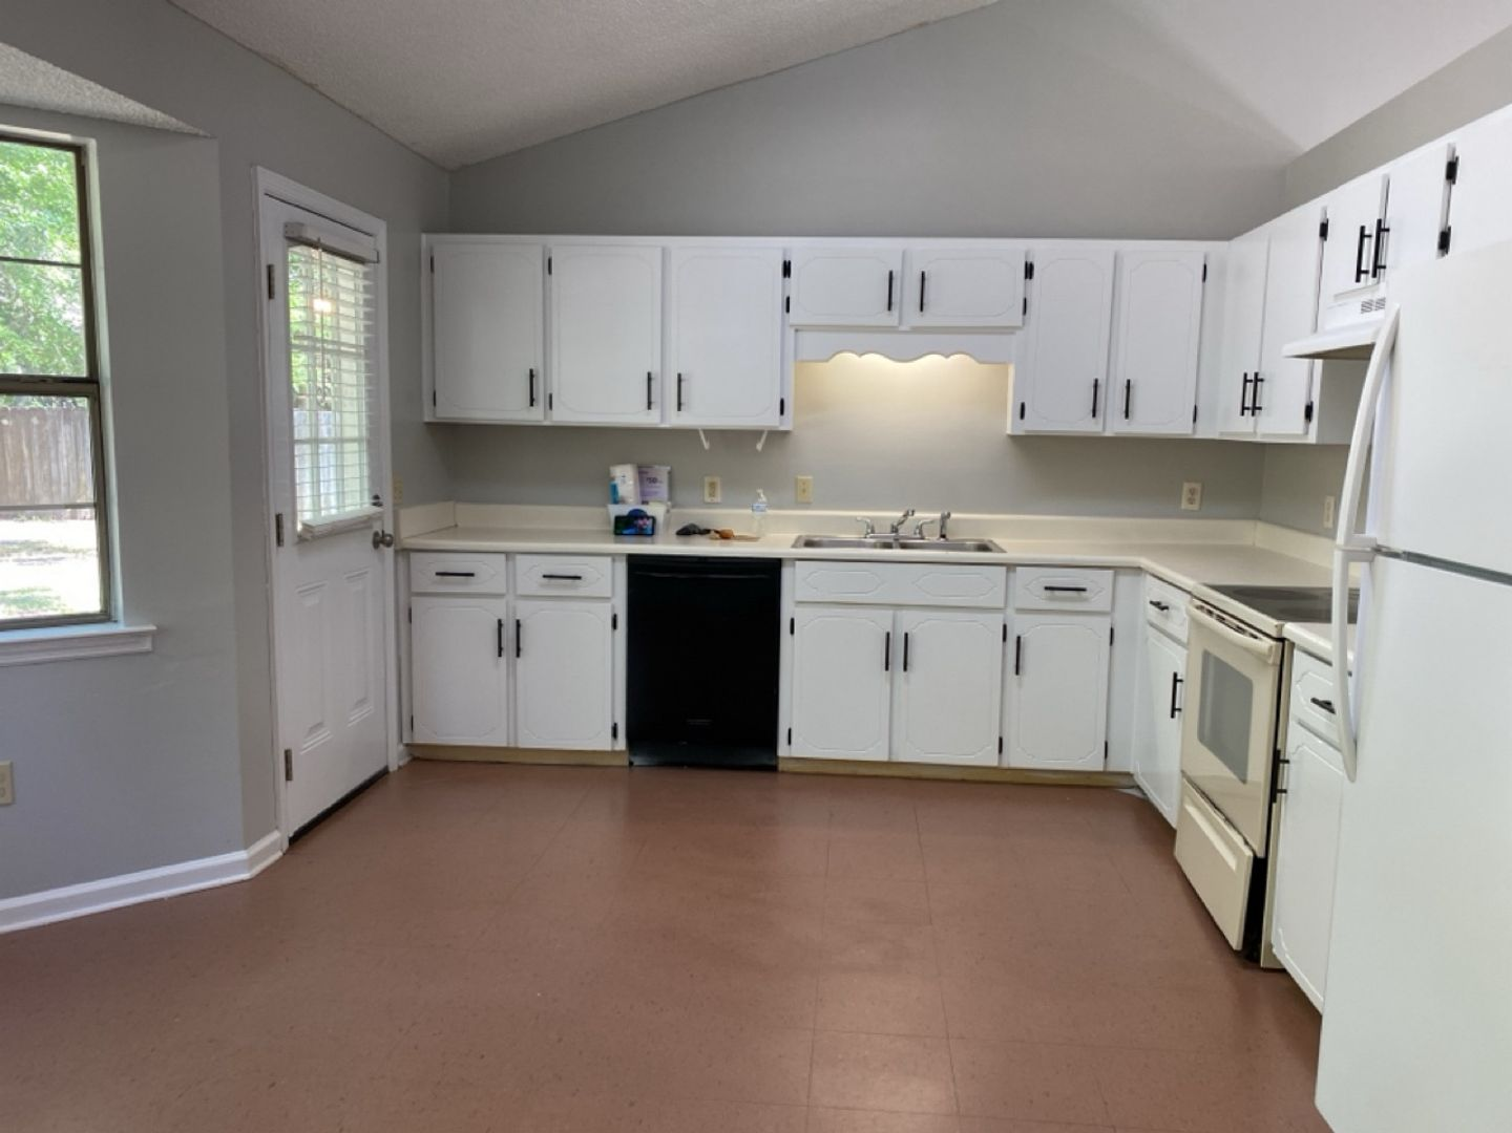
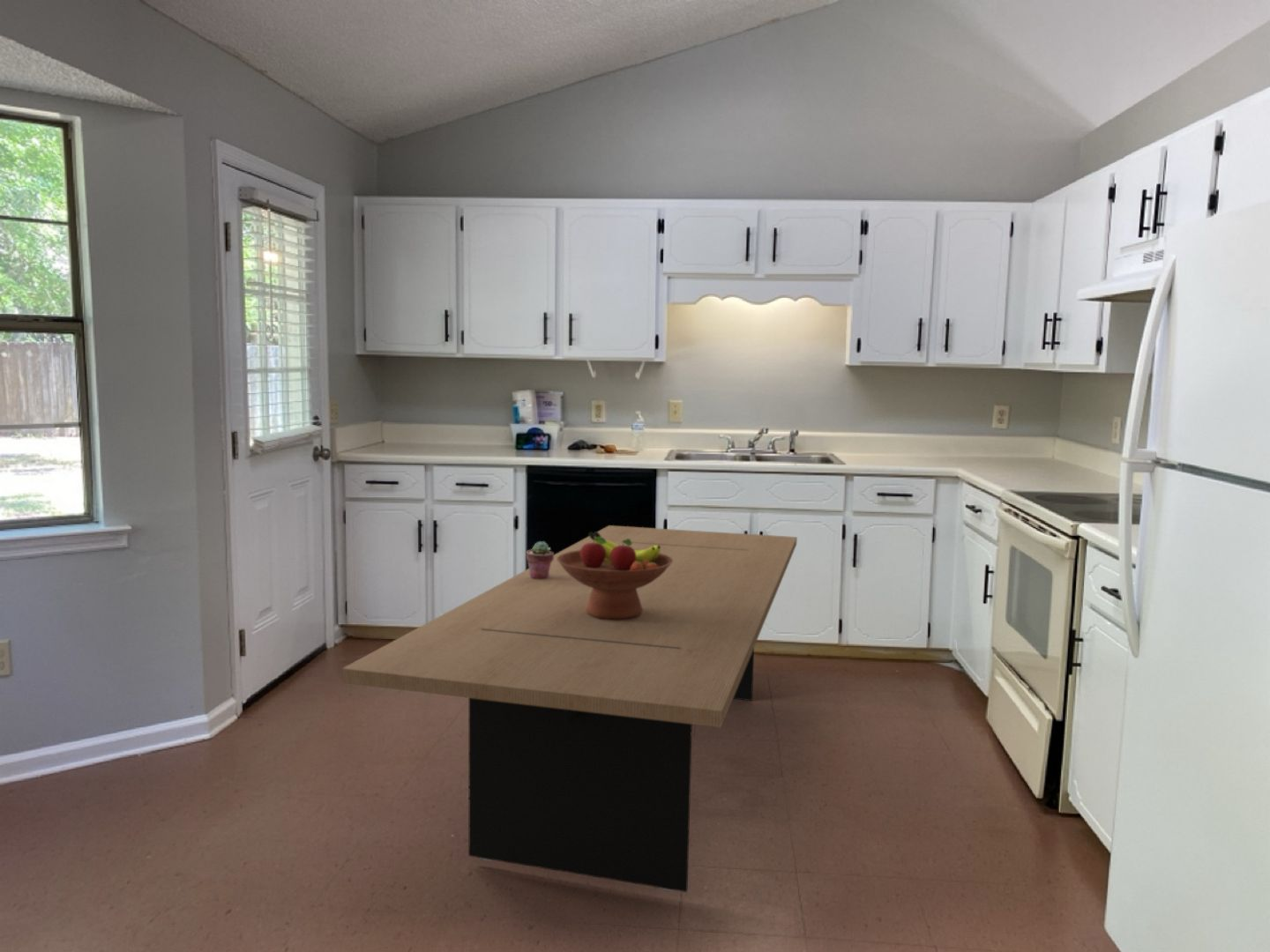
+ fruit bowl [557,531,673,620]
+ potted succulent [526,540,555,579]
+ dining table [341,524,798,893]
